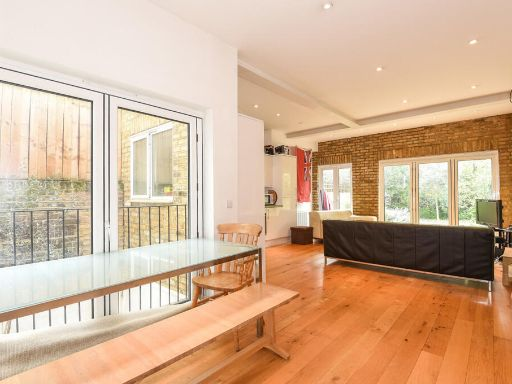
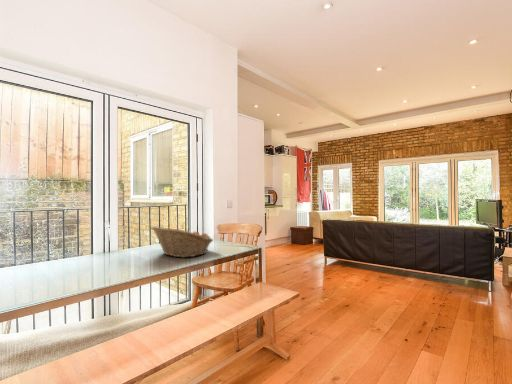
+ fruit basket [151,225,214,258]
